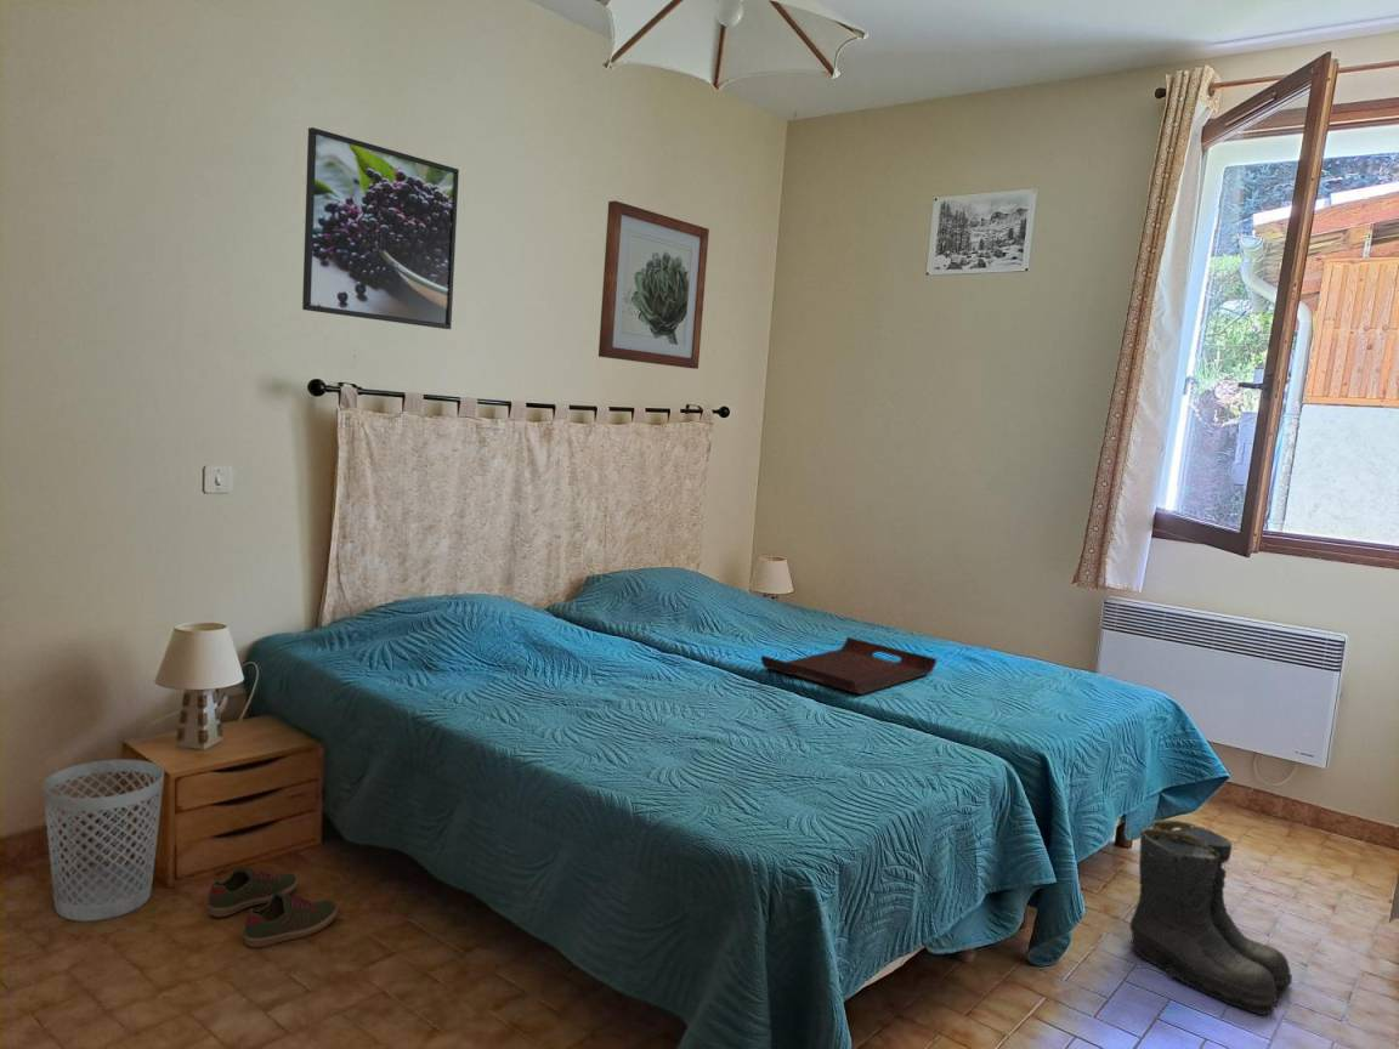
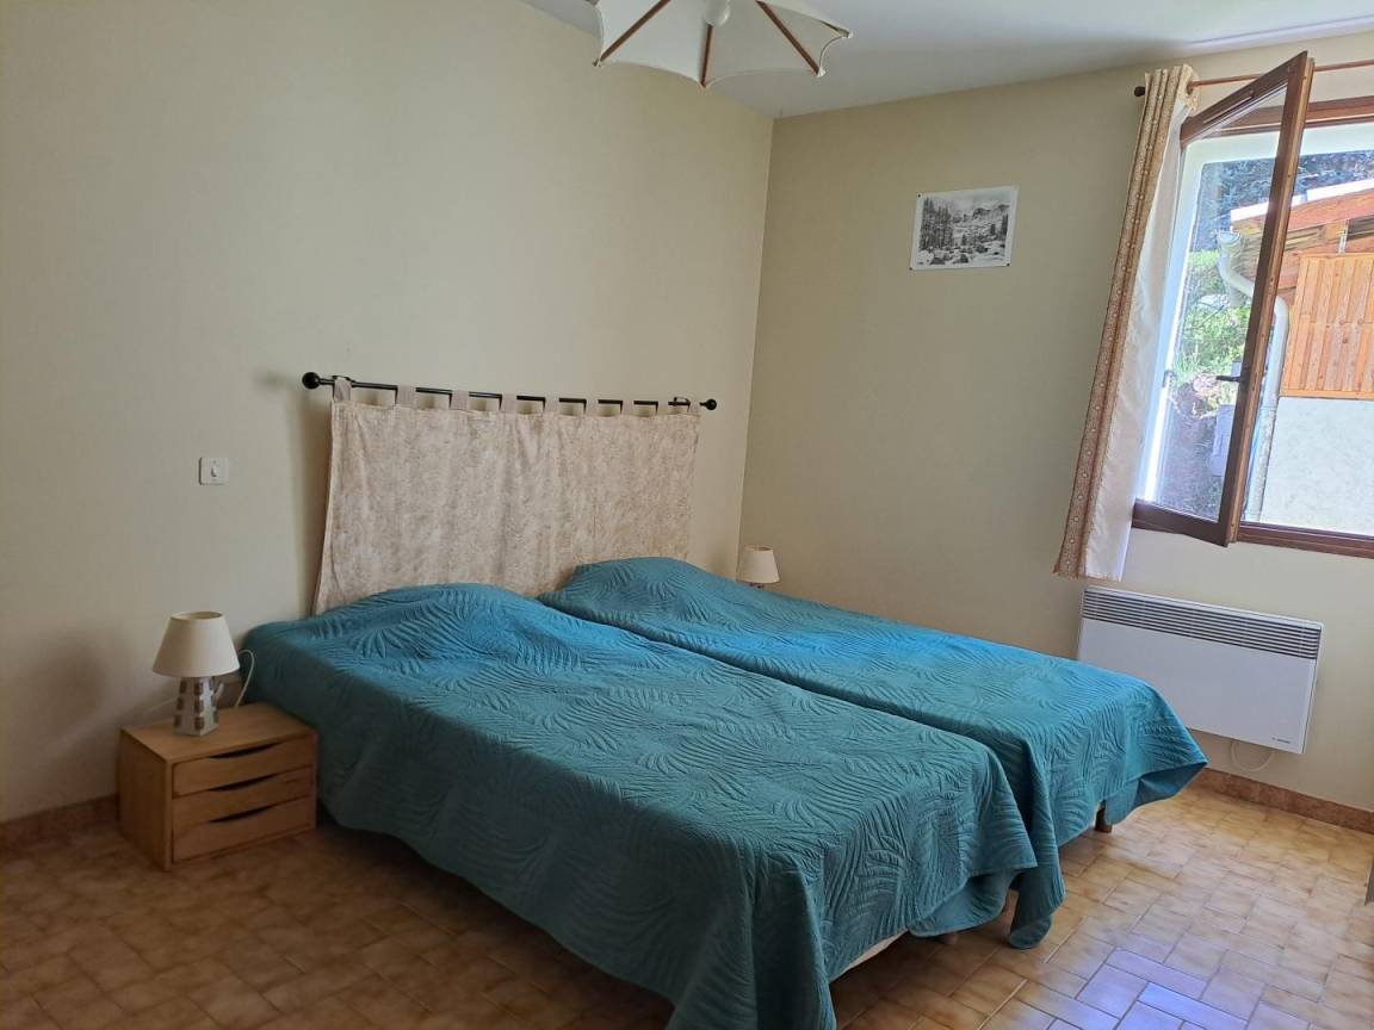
- wall art [597,199,710,370]
- serving tray [760,636,938,696]
- wastebasket [41,759,165,923]
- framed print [301,126,460,330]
- boots [1129,818,1293,1016]
- shoe [208,866,339,948]
